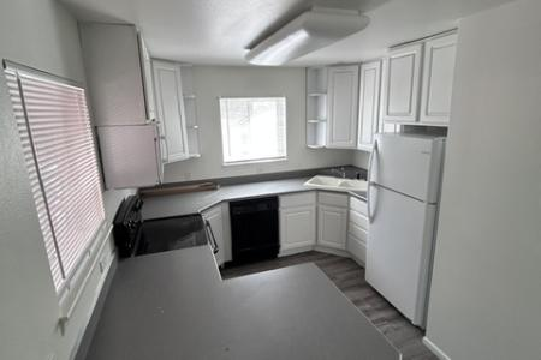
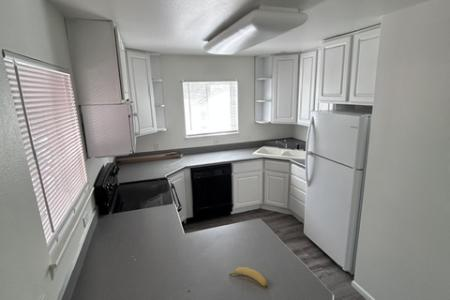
+ banana [228,266,268,288]
